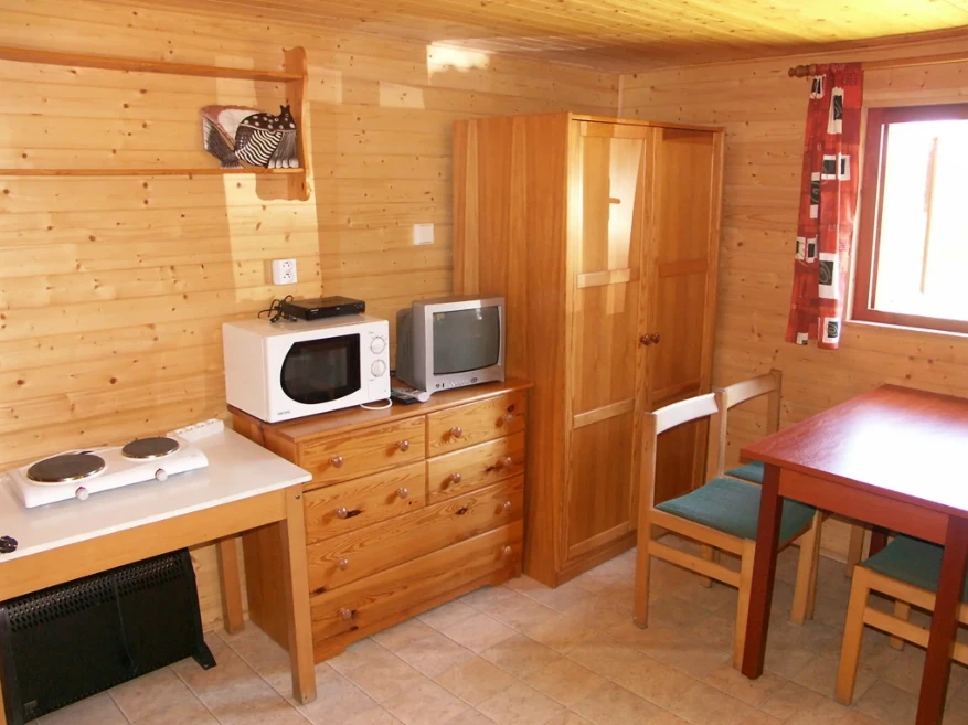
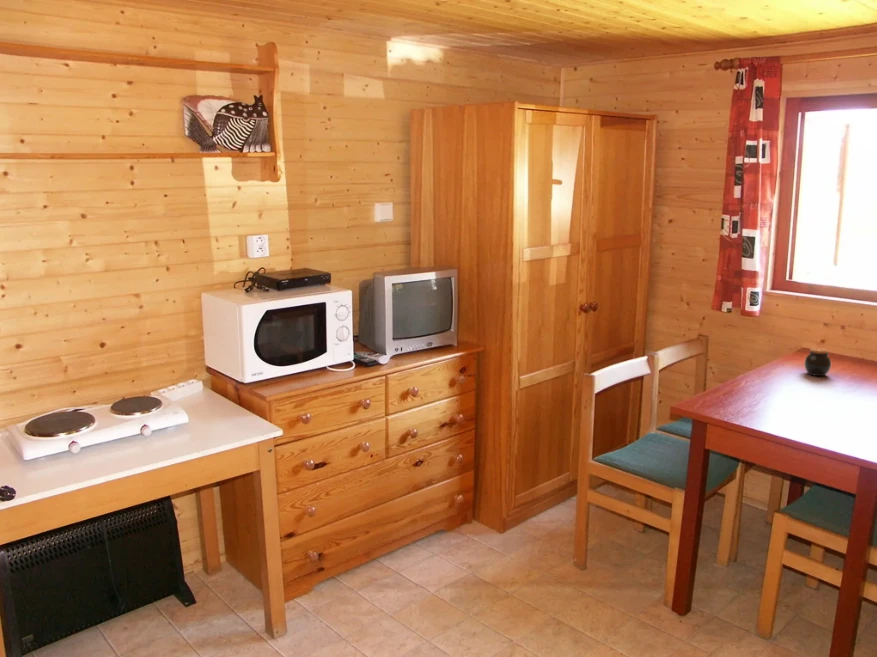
+ jar [803,347,832,377]
